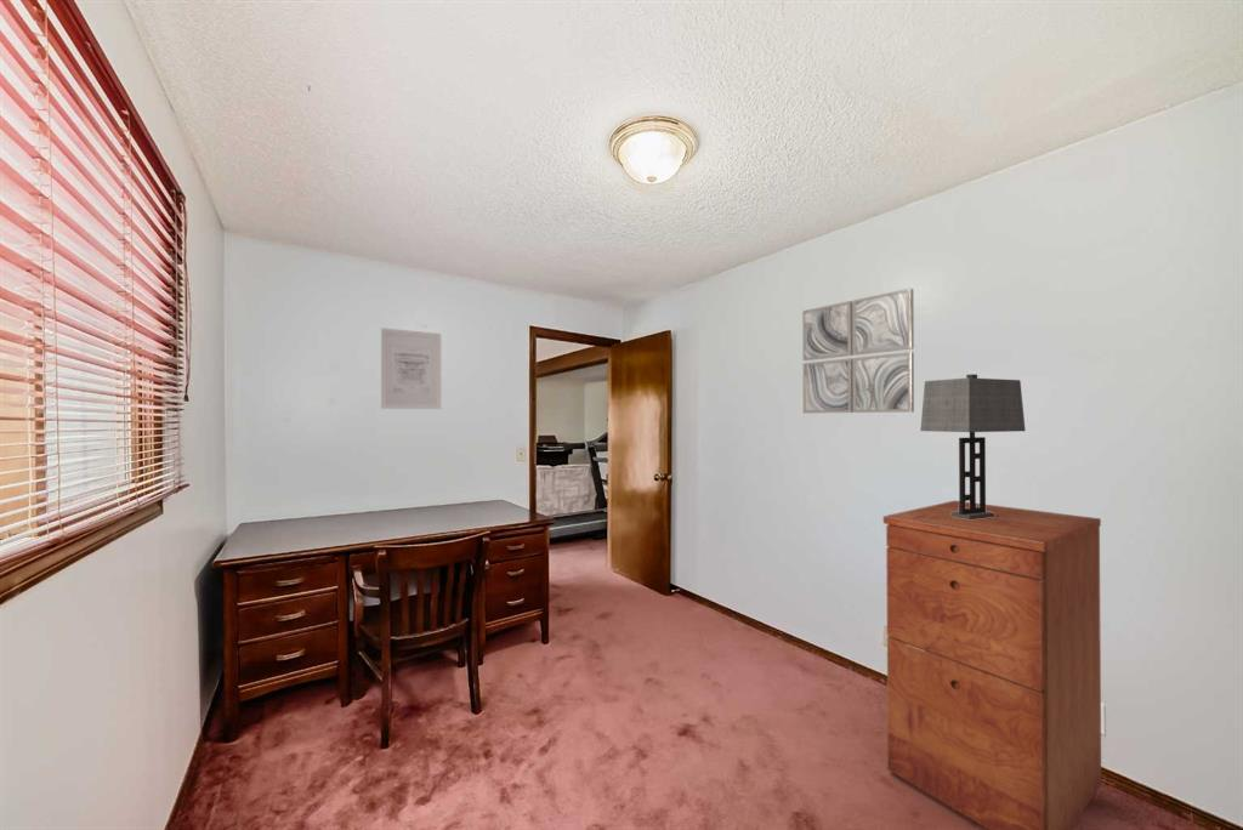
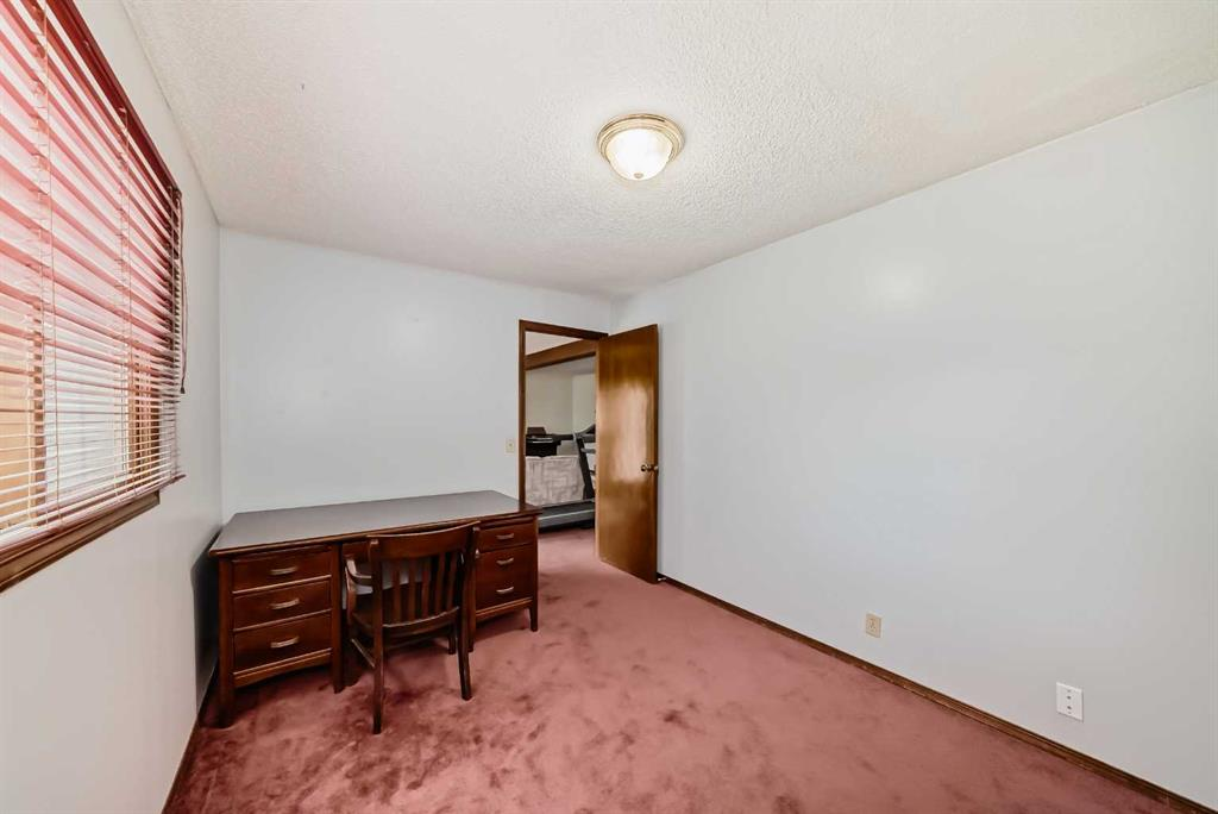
- wall art [380,326,442,410]
- filing cabinet [882,500,1102,830]
- table lamp [920,373,1027,519]
- wall art [801,288,915,414]
